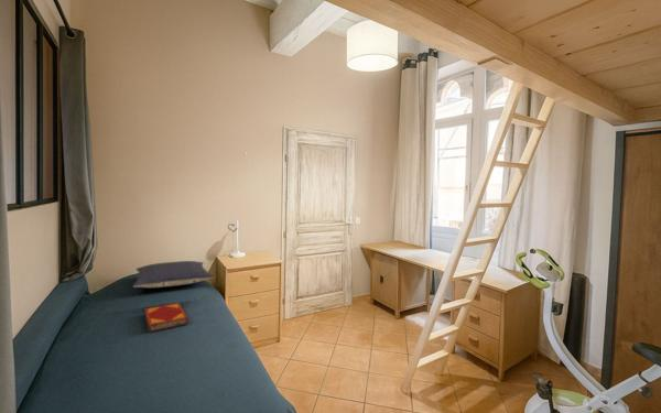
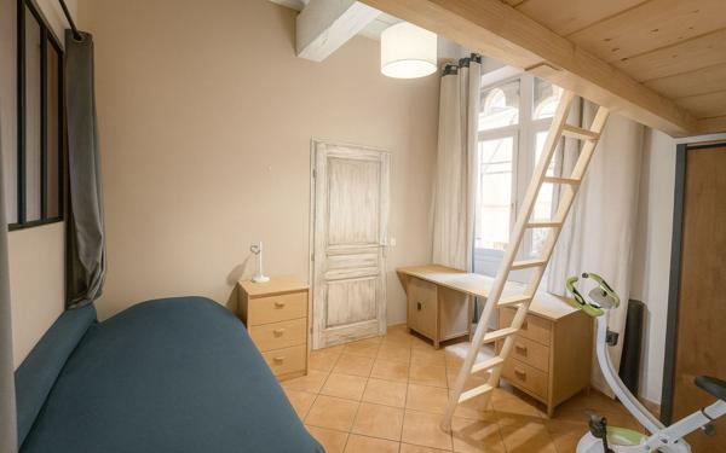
- hardback book [144,302,189,334]
- pillow [132,260,215,289]
